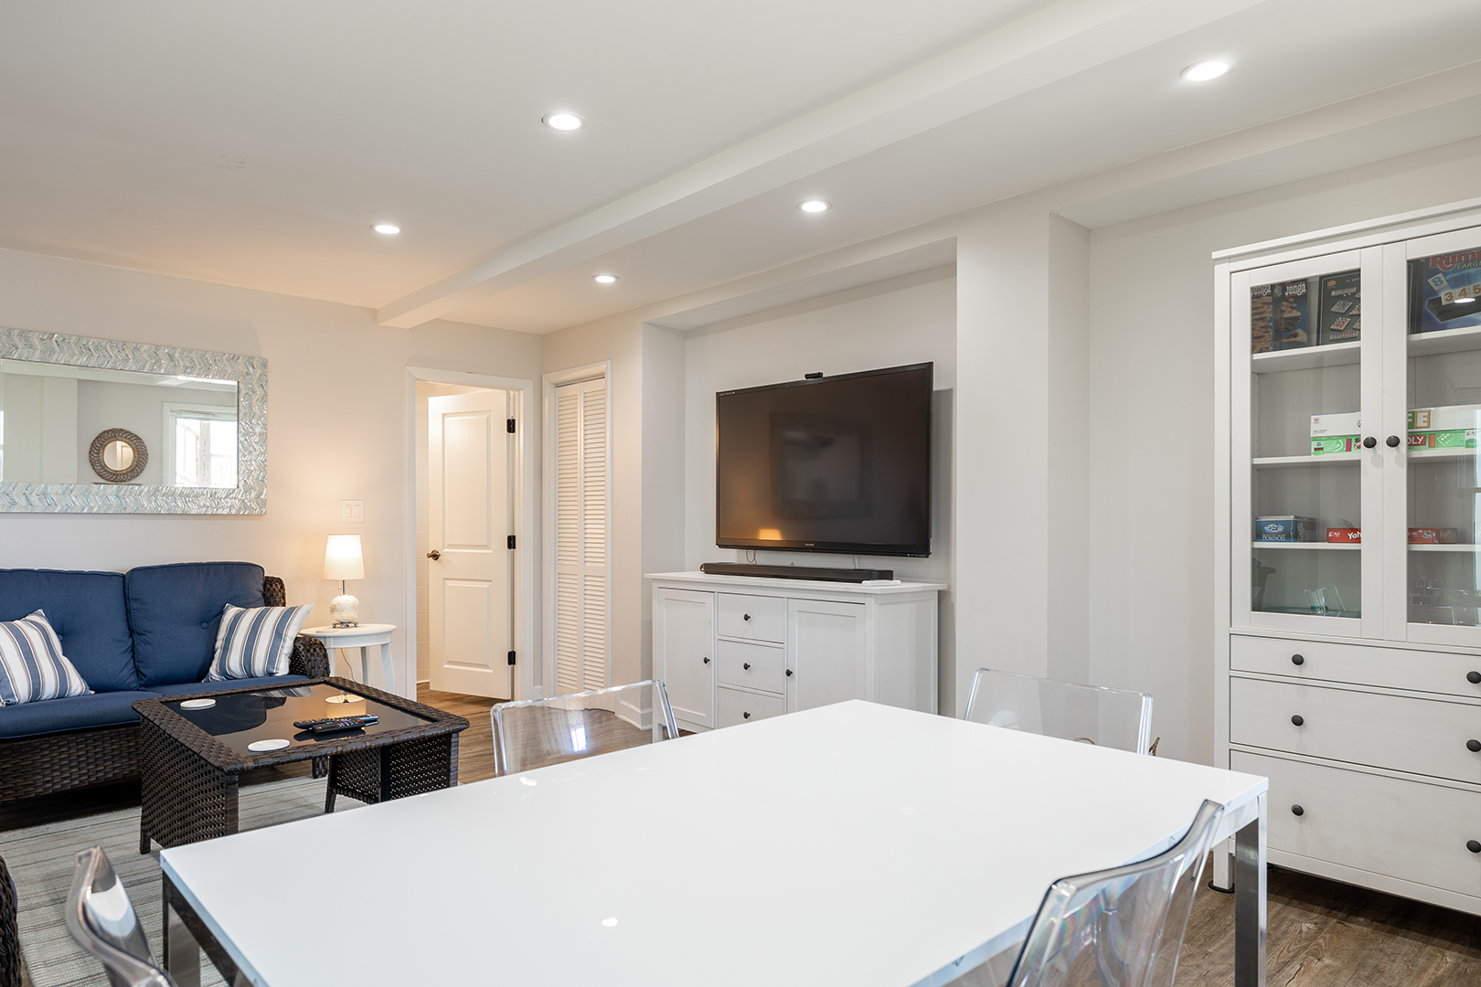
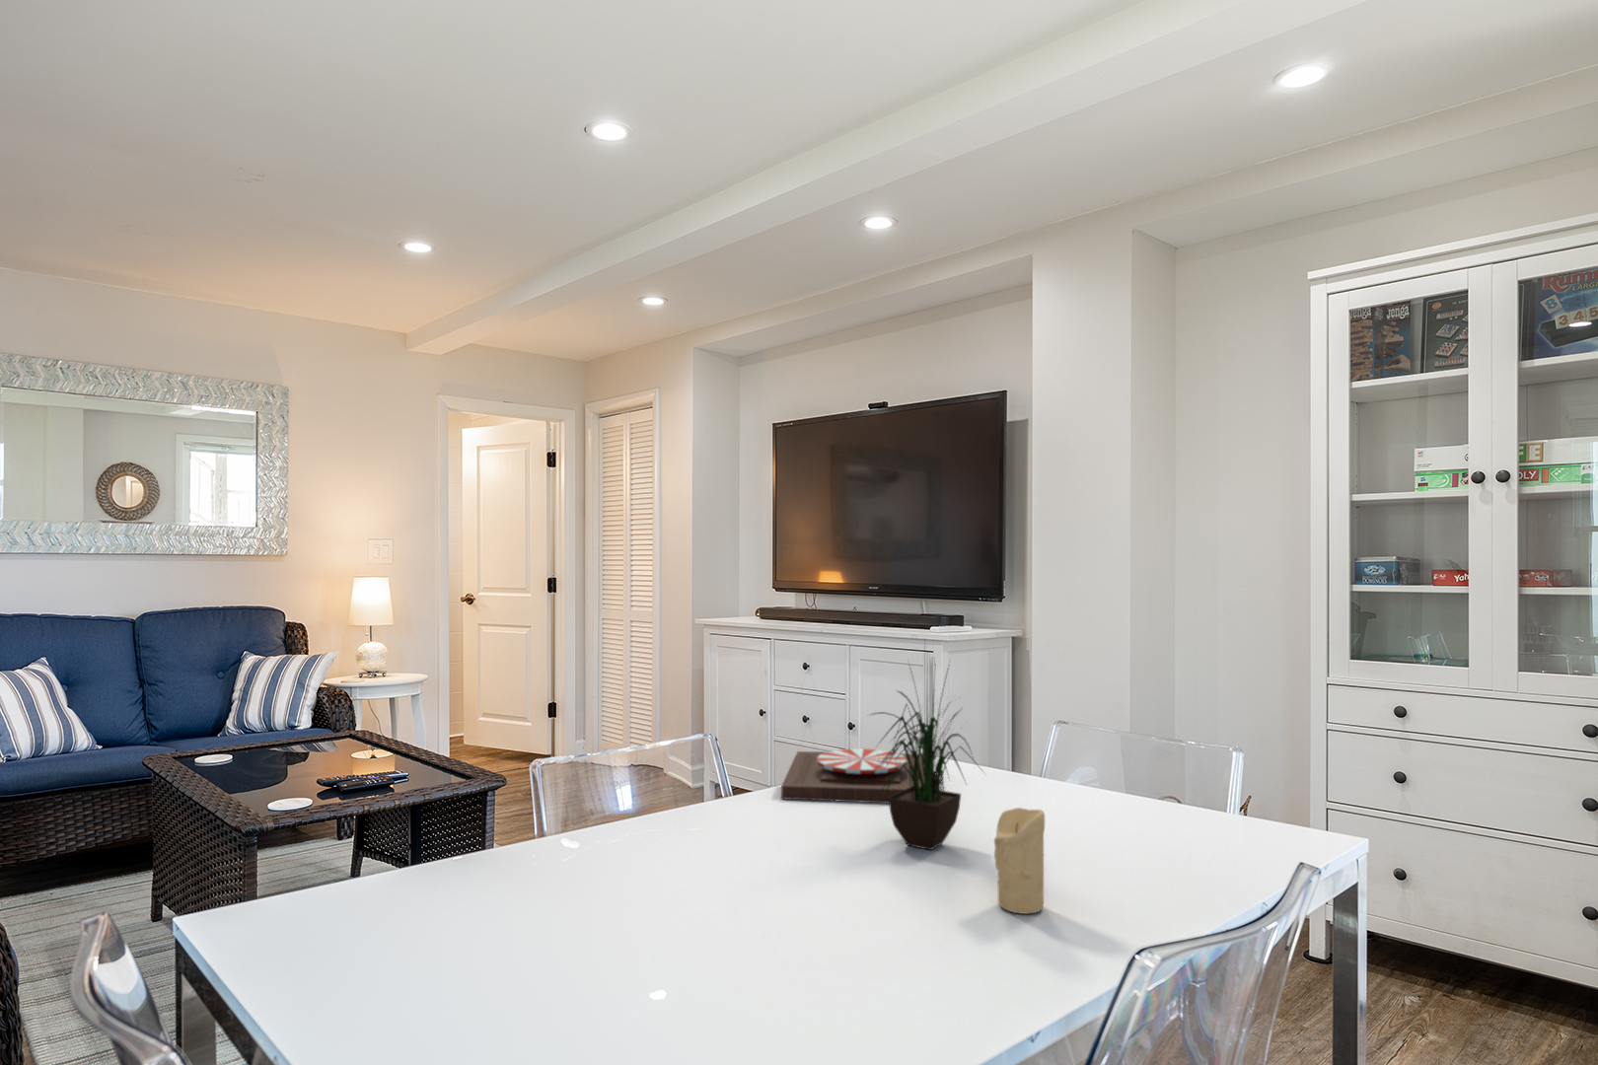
+ potted plant [861,639,987,851]
+ candle [993,807,1045,915]
+ plate [780,748,935,805]
